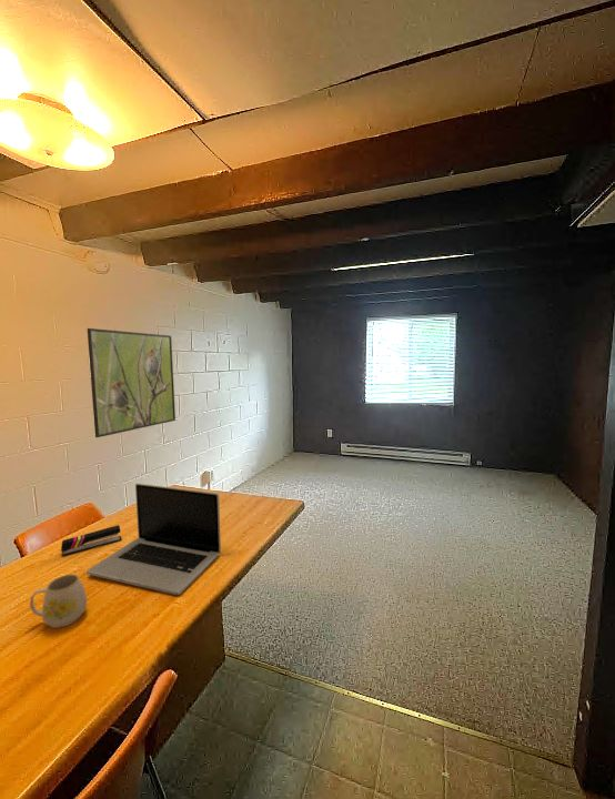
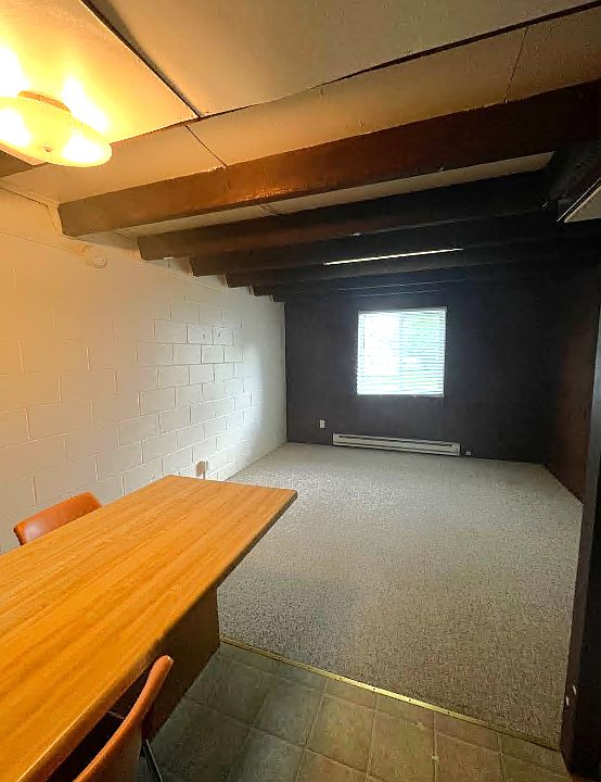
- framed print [87,327,177,438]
- mug [29,574,88,629]
- laptop [85,483,222,596]
- stapler [60,524,122,557]
